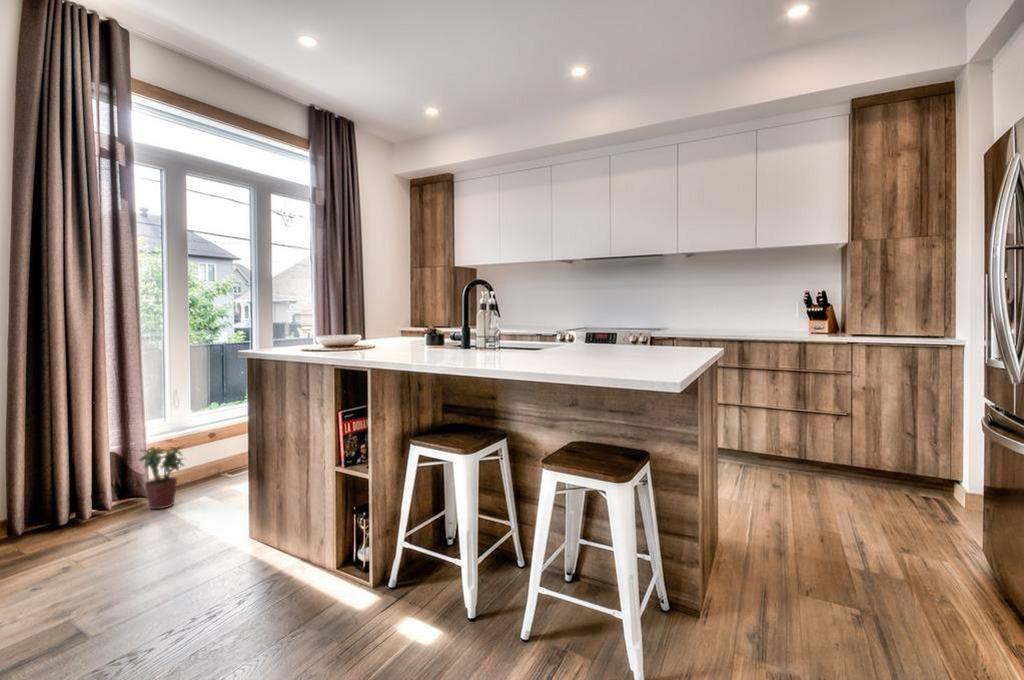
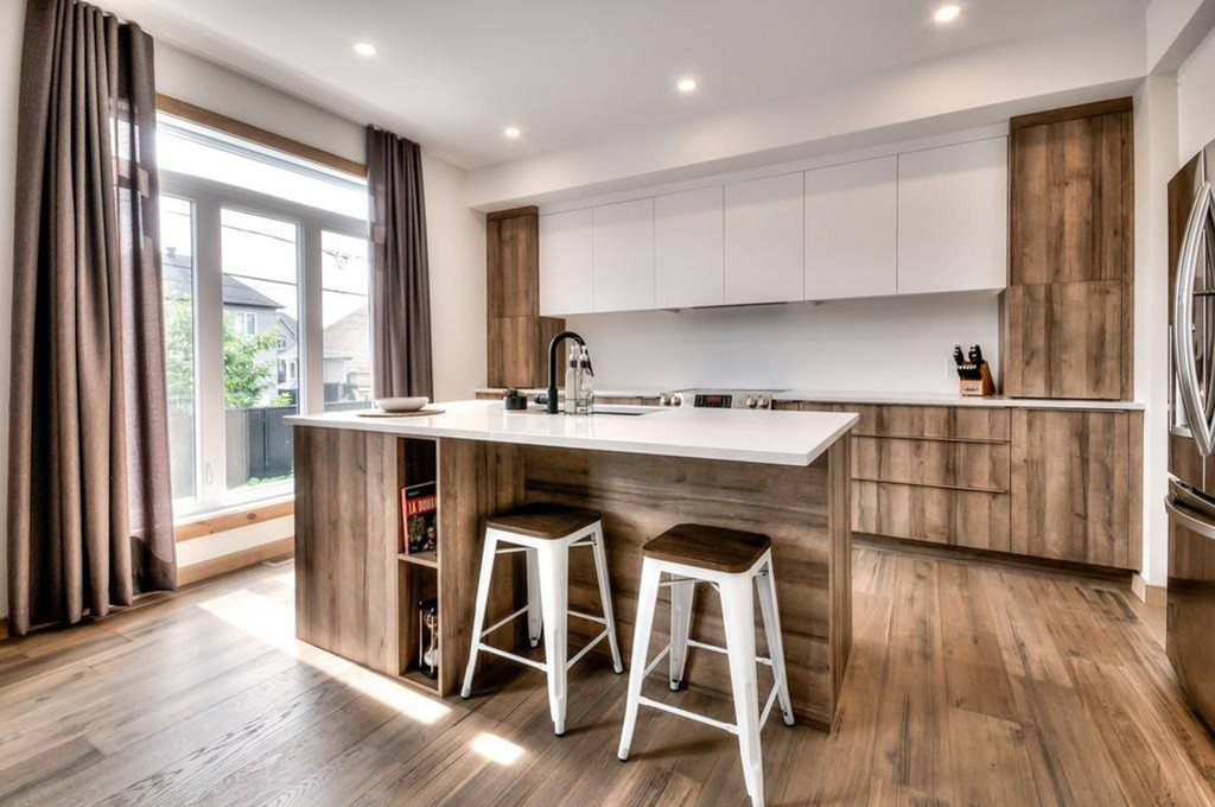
- potted plant [138,445,187,510]
